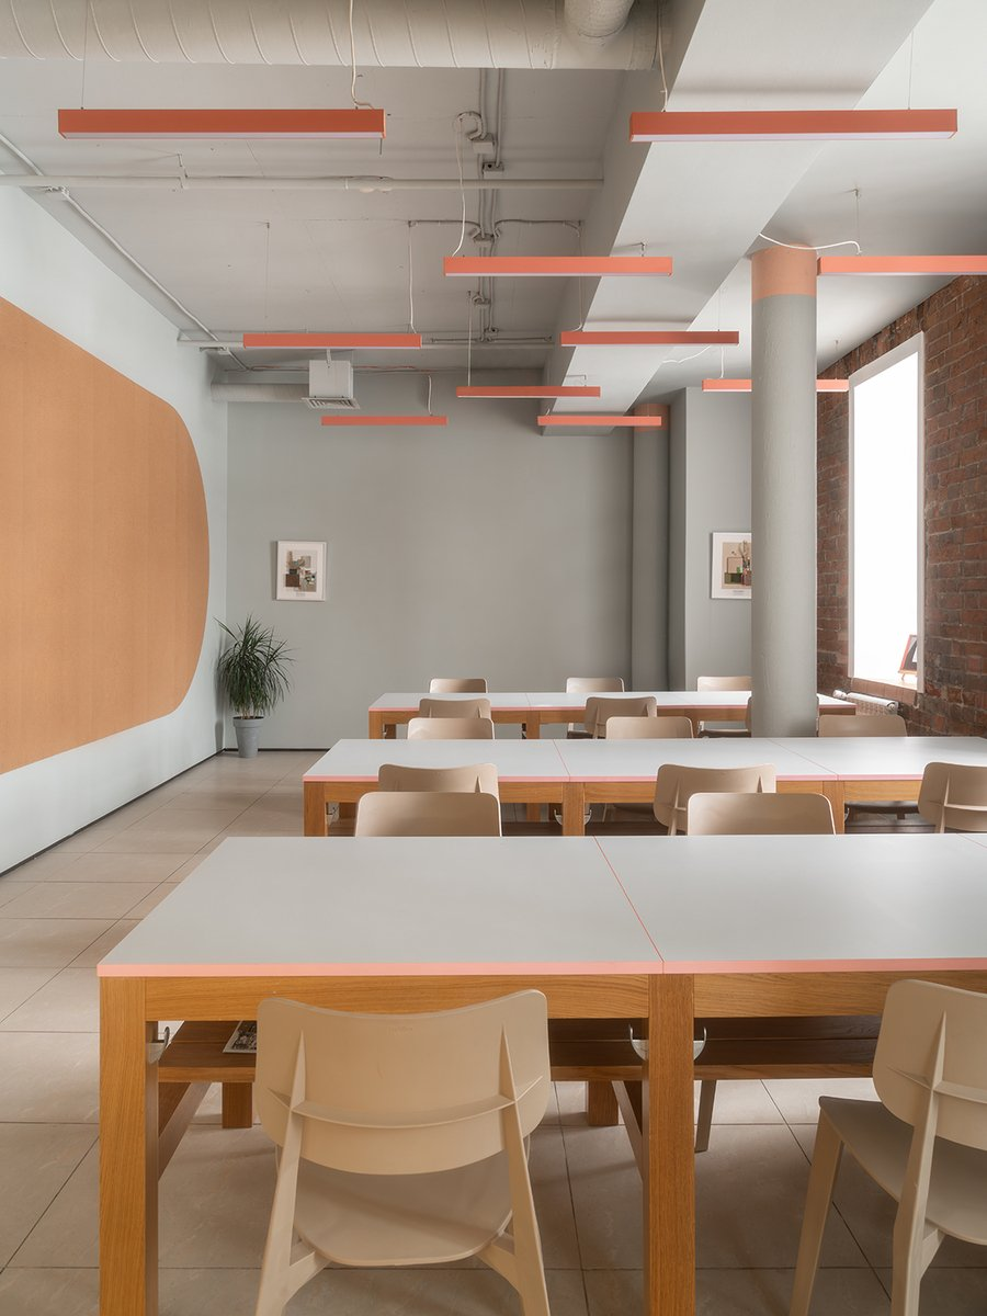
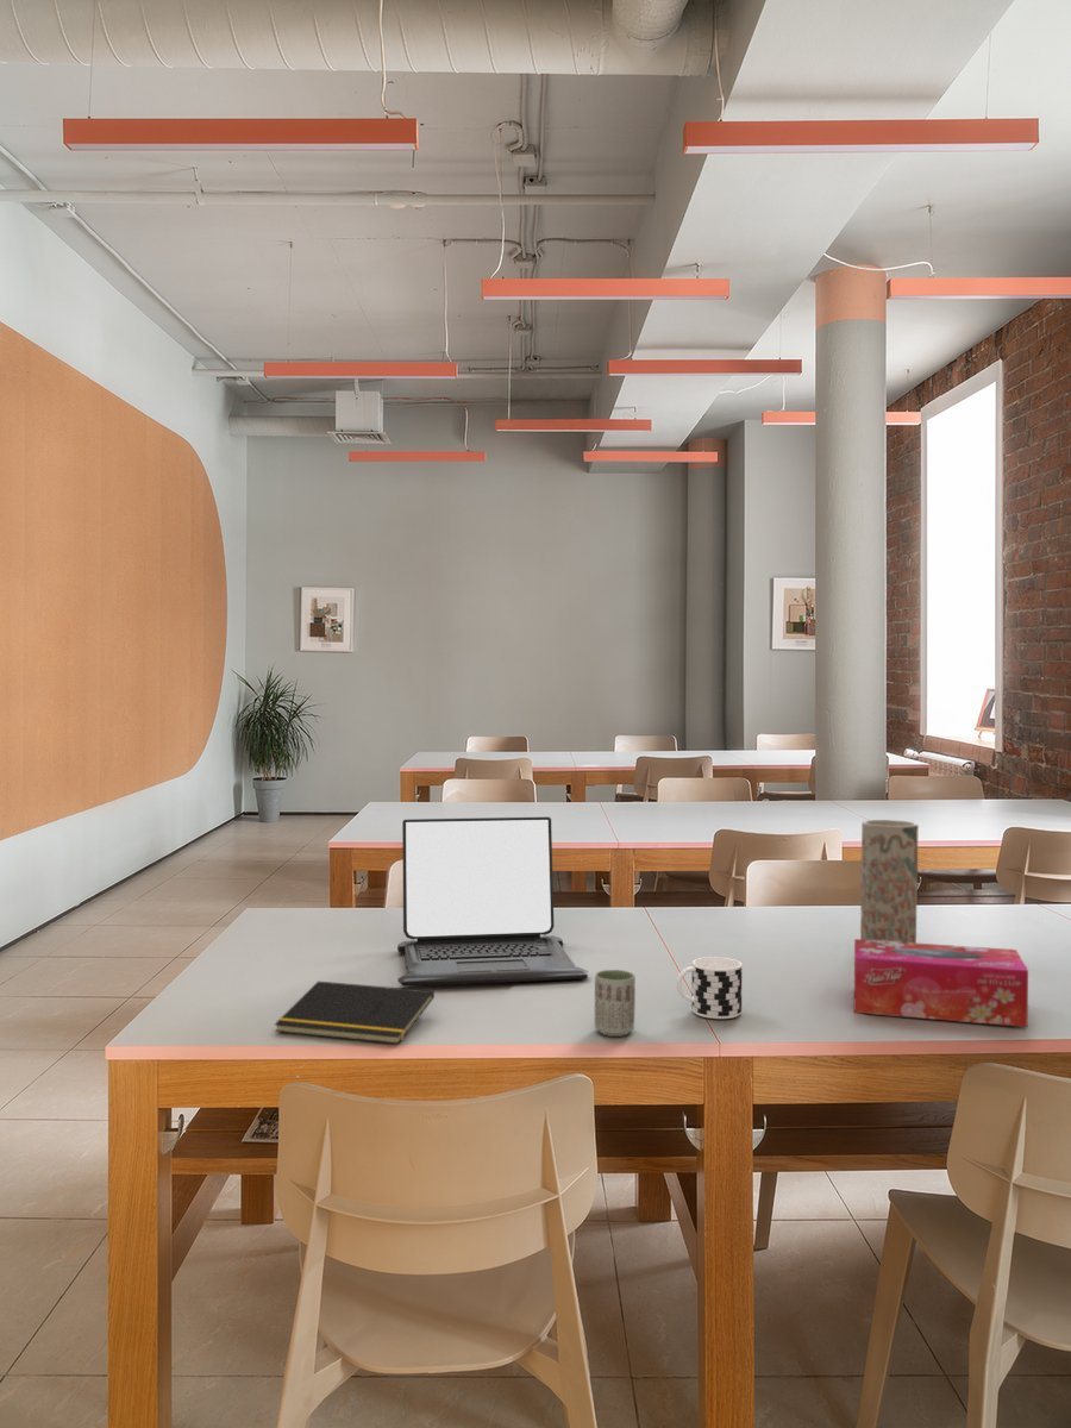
+ notepad [274,981,436,1045]
+ cup [594,969,637,1038]
+ cup [676,956,744,1020]
+ vase [859,819,920,944]
+ laptop [396,816,589,987]
+ tissue box [853,938,1029,1028]
